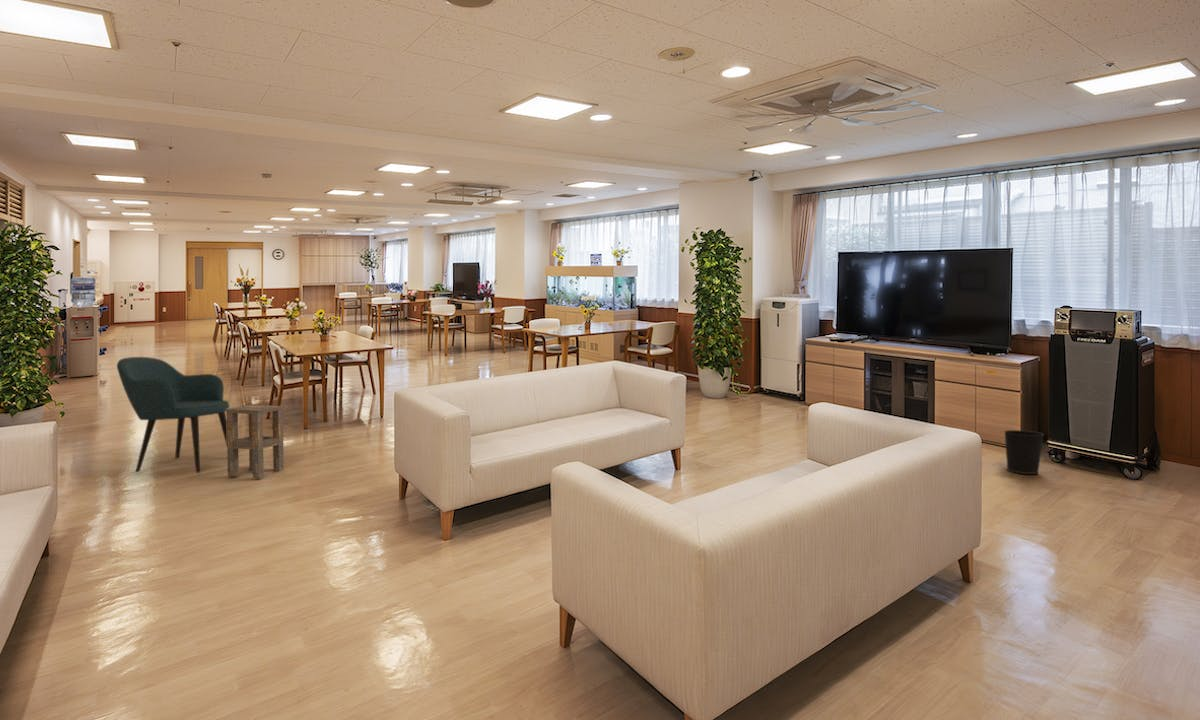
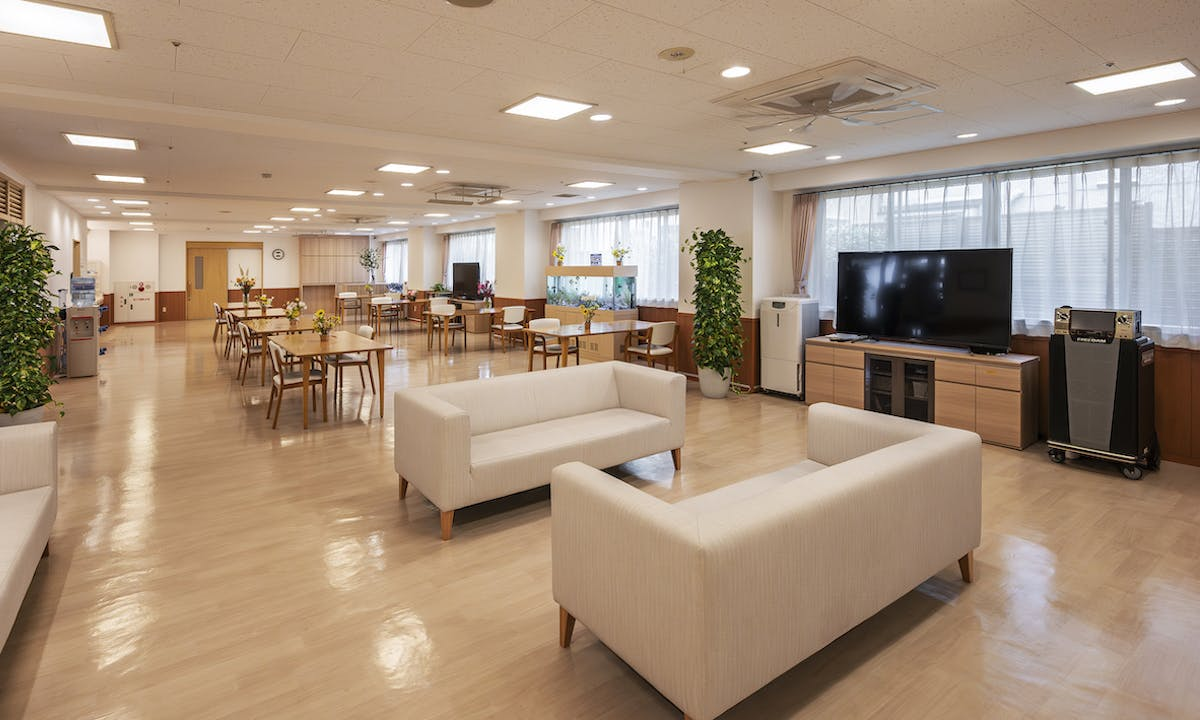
- armchair [116,356,230,474]
- side table [226,404,285,479]
- wastebasket [1003,429,1045,475]
